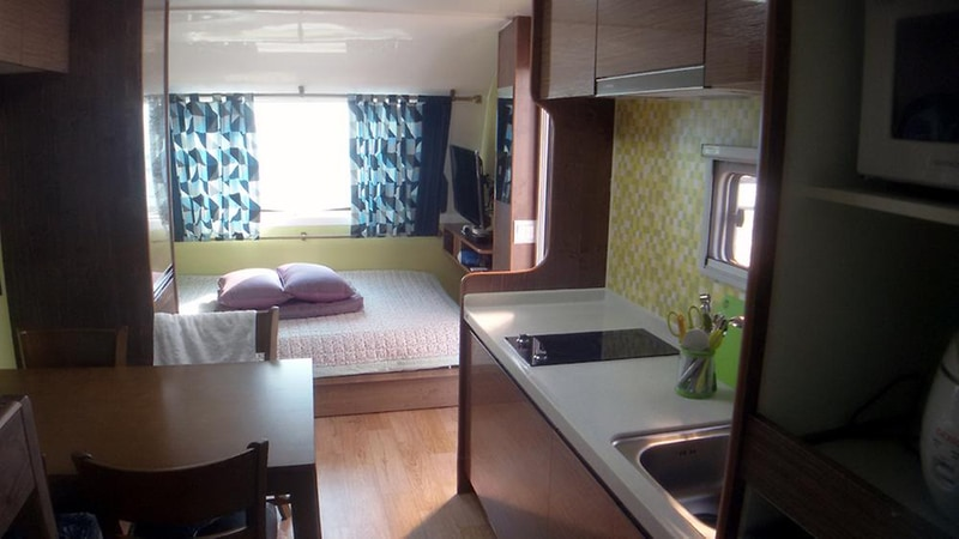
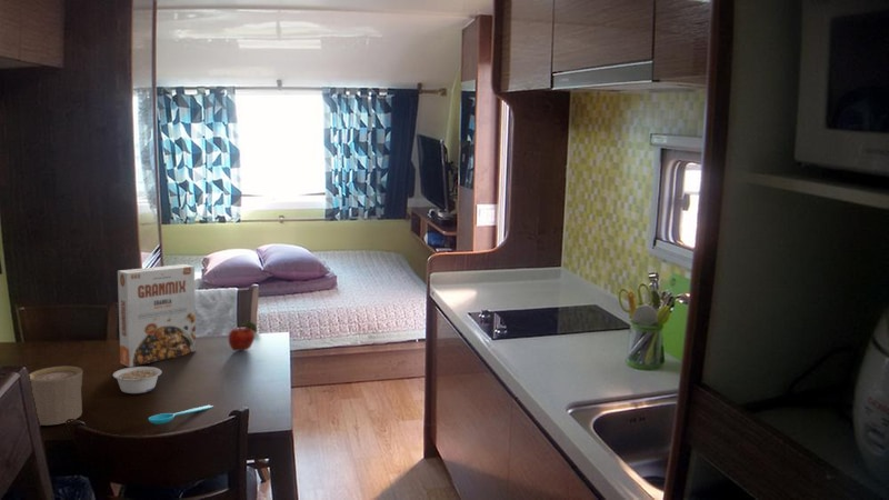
+ cup [28,366,83,427]
+ cereal box [117,263,197,368]
+ legume [112,366,163,394]
+ spoon [148,404,214,426]
+ fruit [228,320,258,352]
